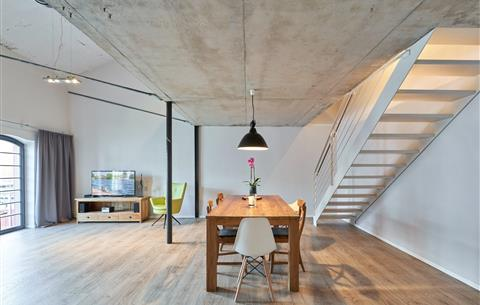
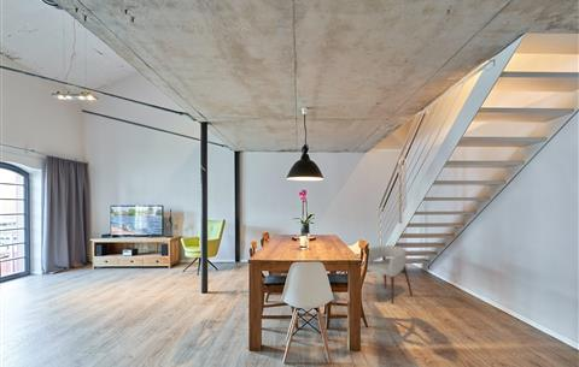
+ armchair [365,244,414,306]
